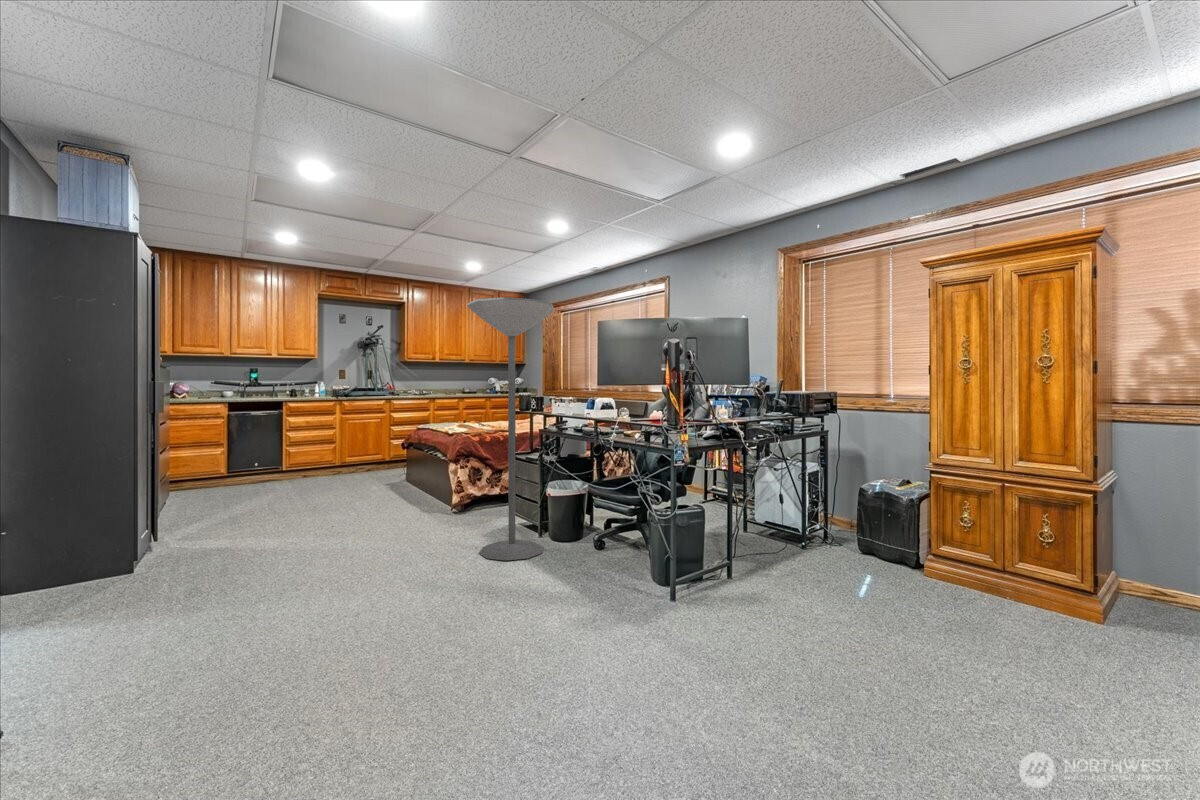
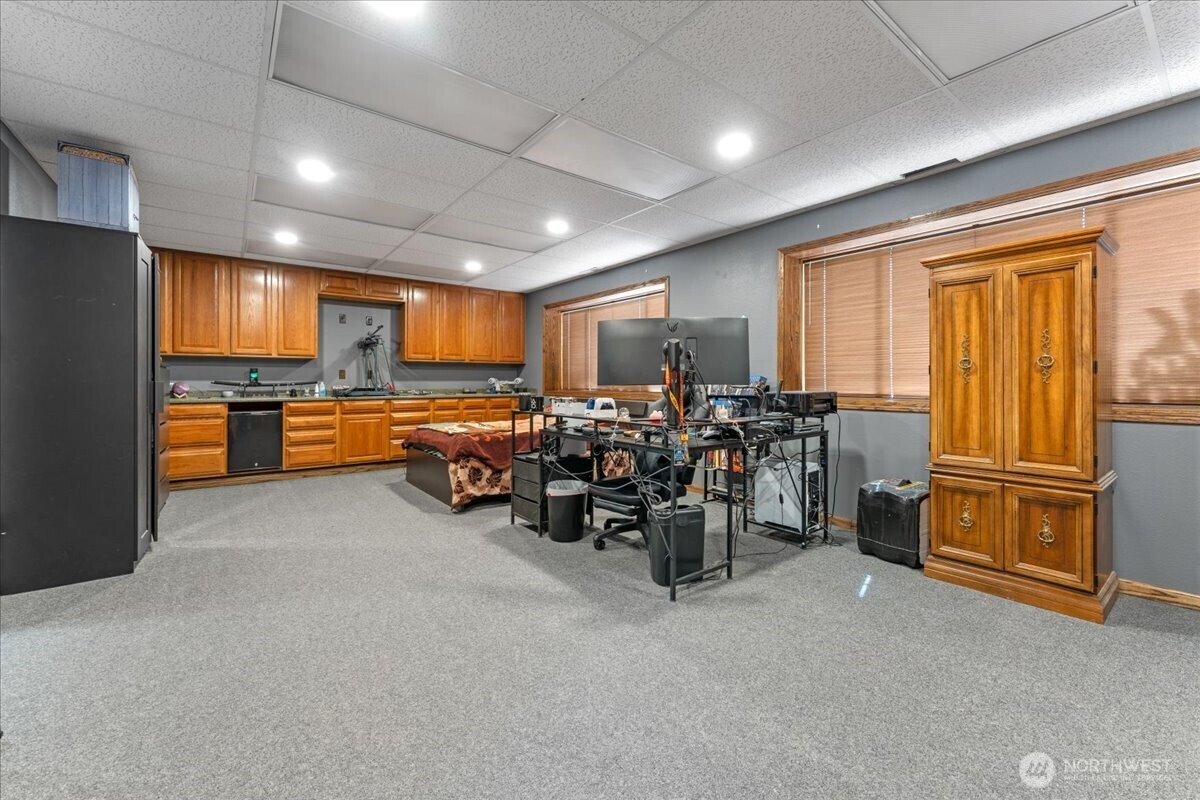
- floor lamp [466,296,555,562]
